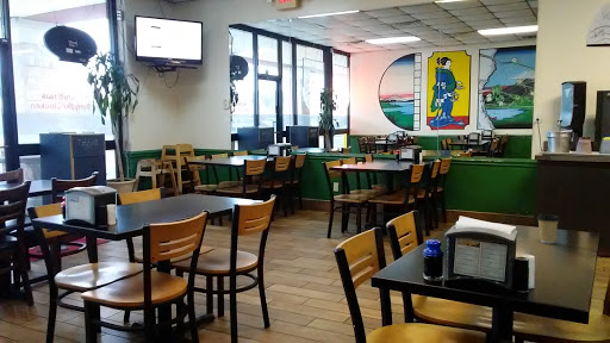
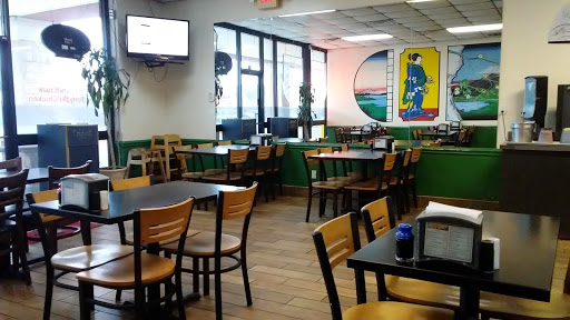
- coffee cup [536,212,561,244]
